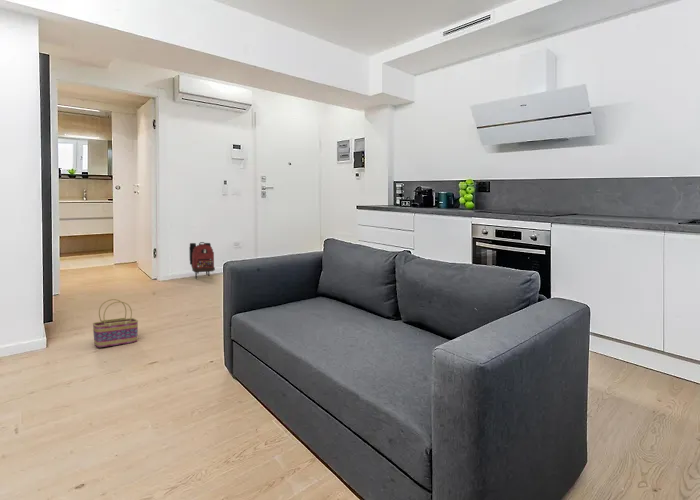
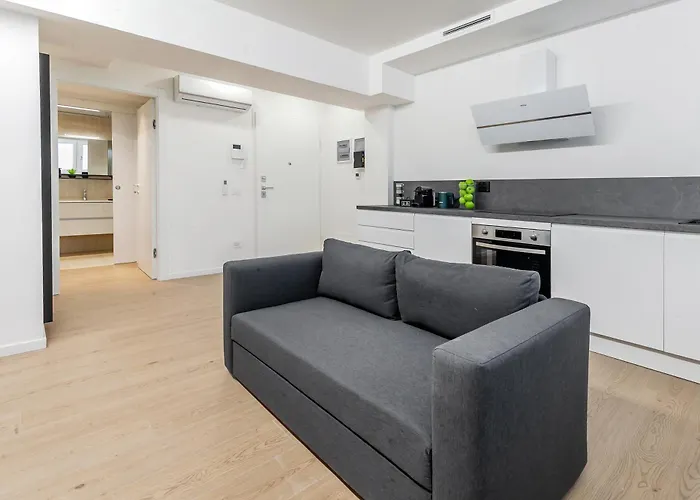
- basket [92,298,139,348]
- backpack [188,241,216,280]
